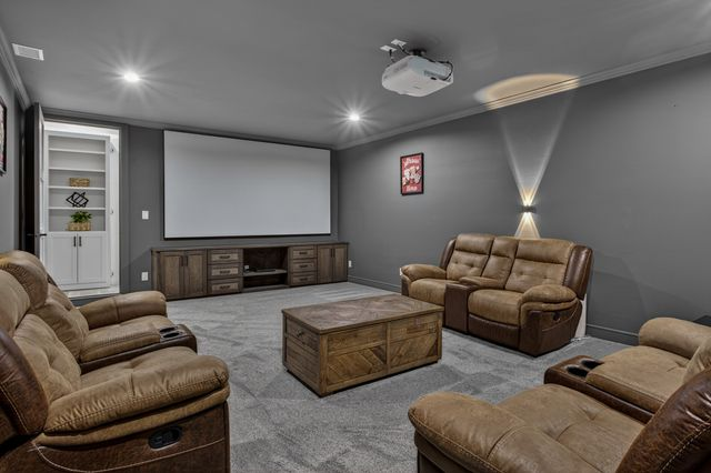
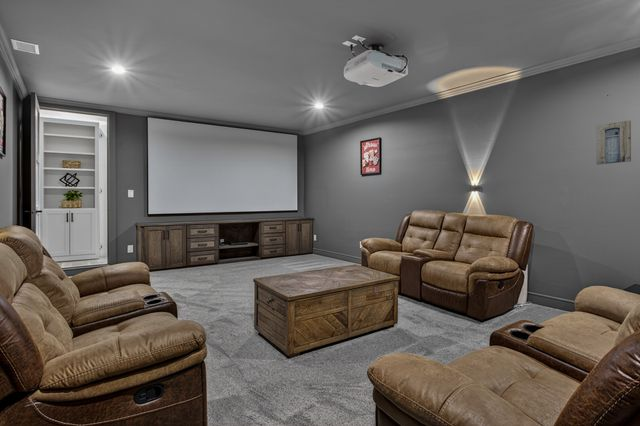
+ wall art [595,119,632,165]
